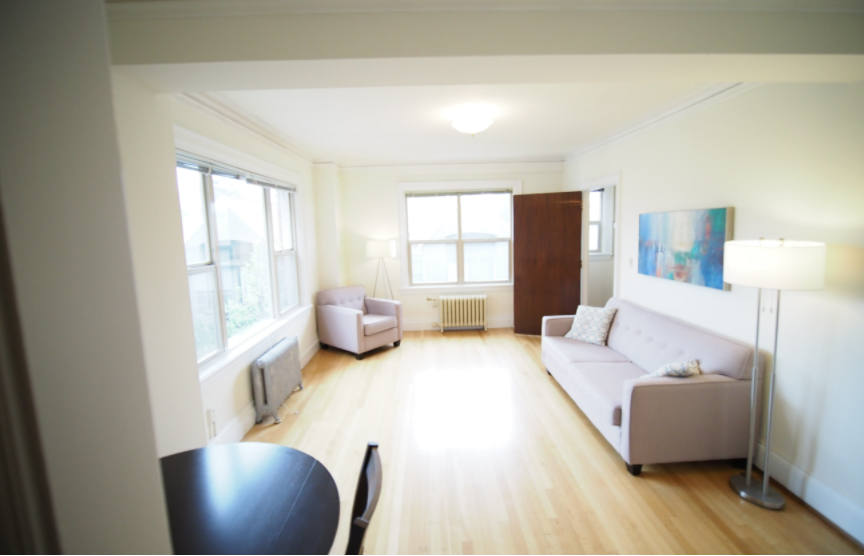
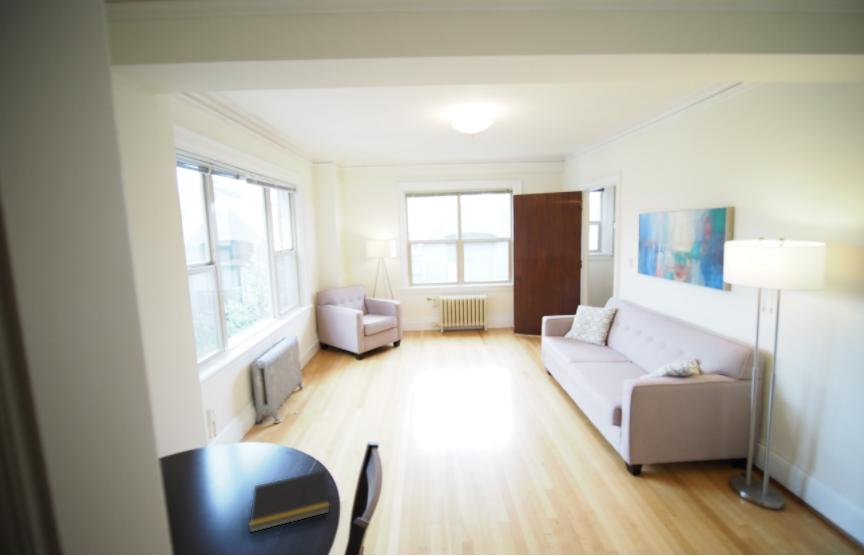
+ notepad [248,469,330,533]
